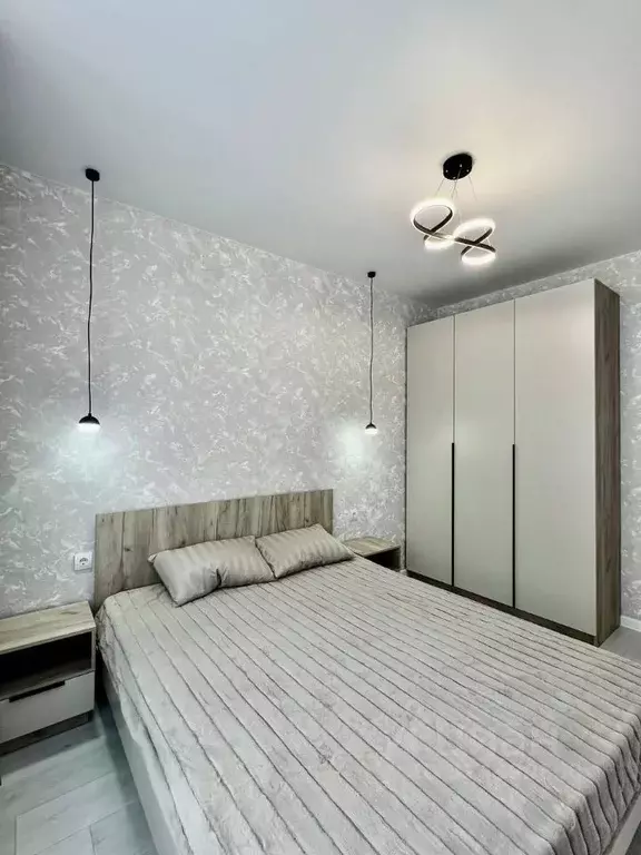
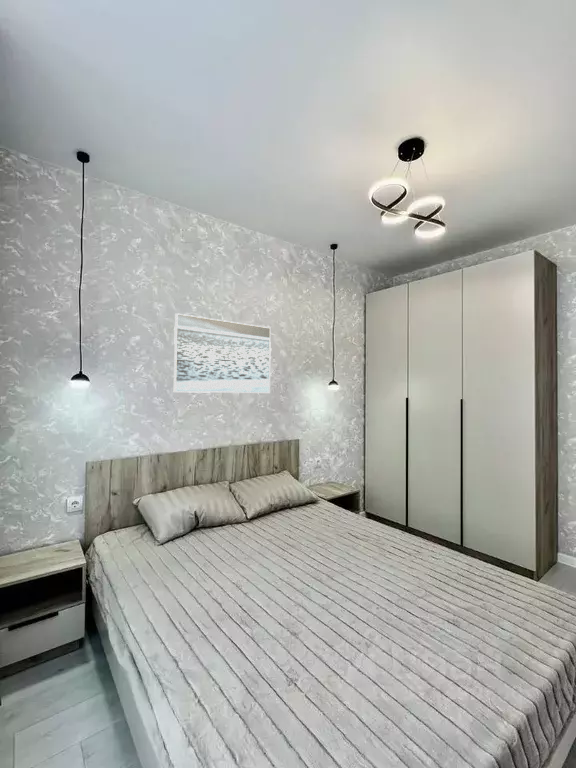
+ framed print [173,312,272,394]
